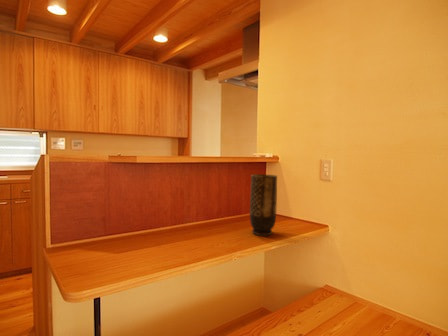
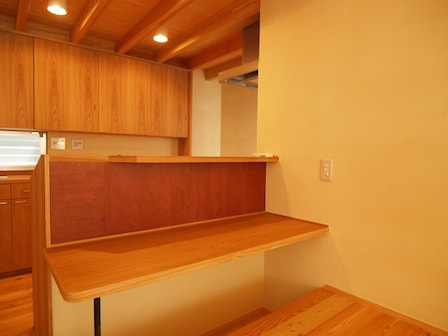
- vase [249,173,278,237]
